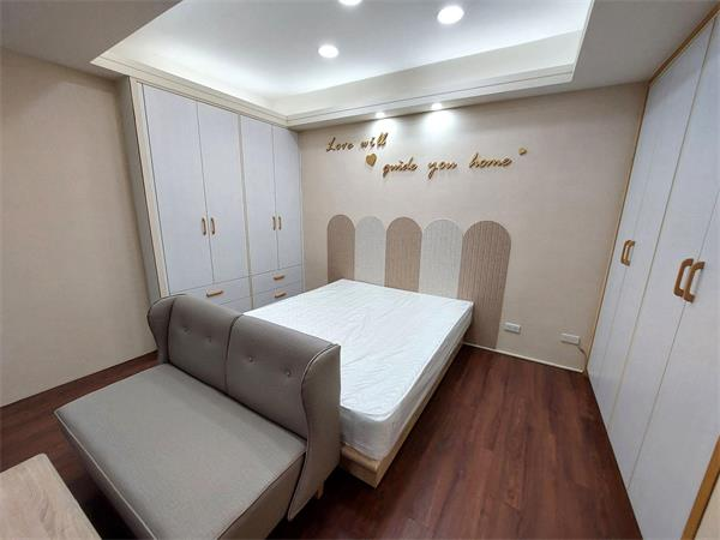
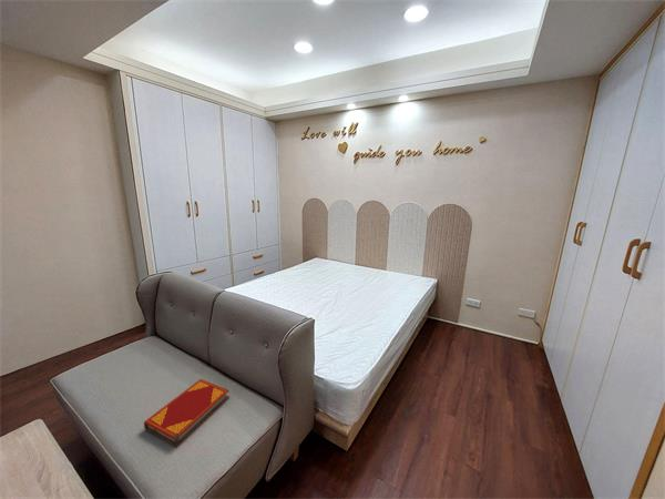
+ hardback book [143,378,231,448]
